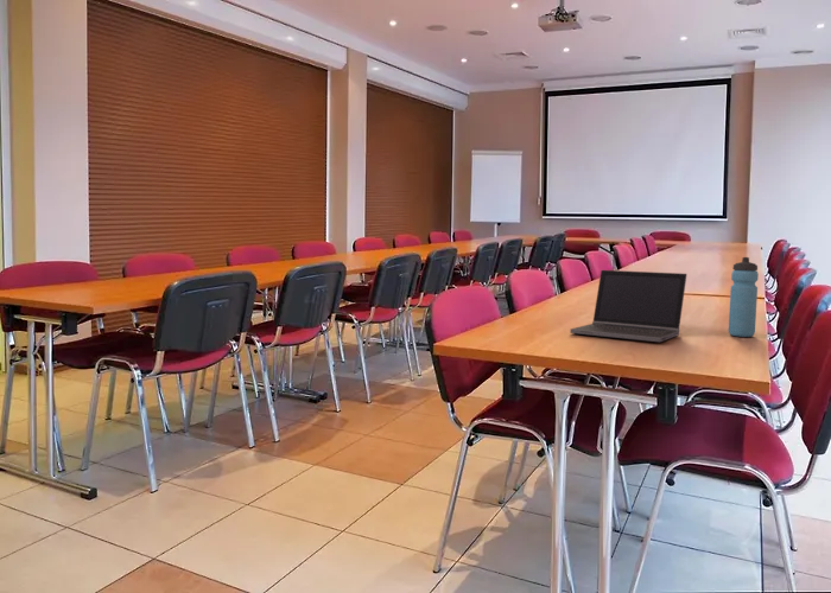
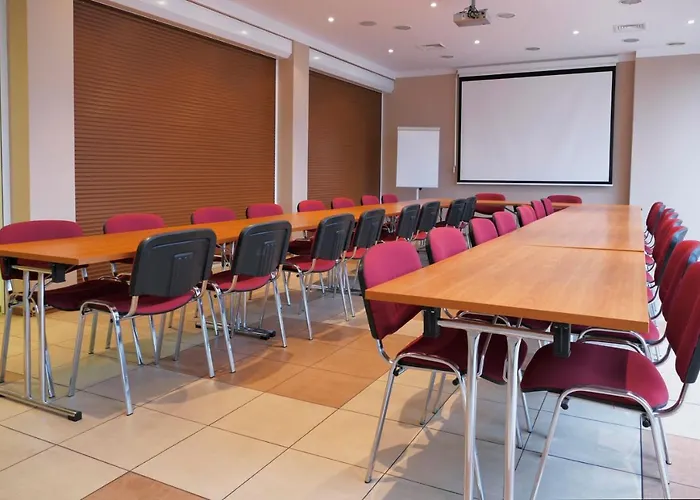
- water bottle [728,256,760,338]
- laptop computer [569,269,689,343]
